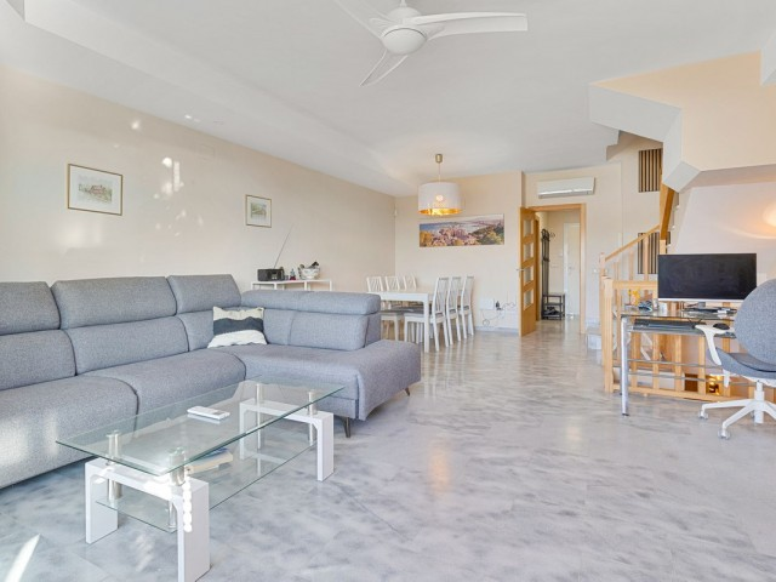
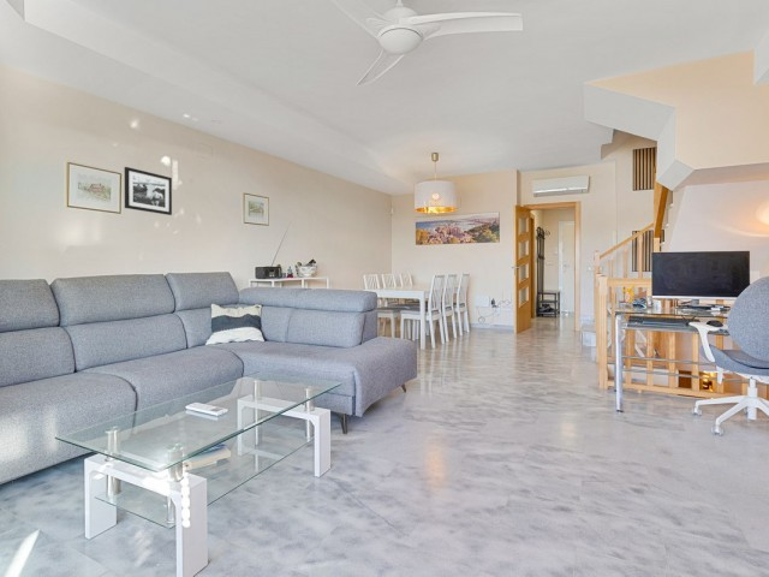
+ picture frame [124,166,173,216]
